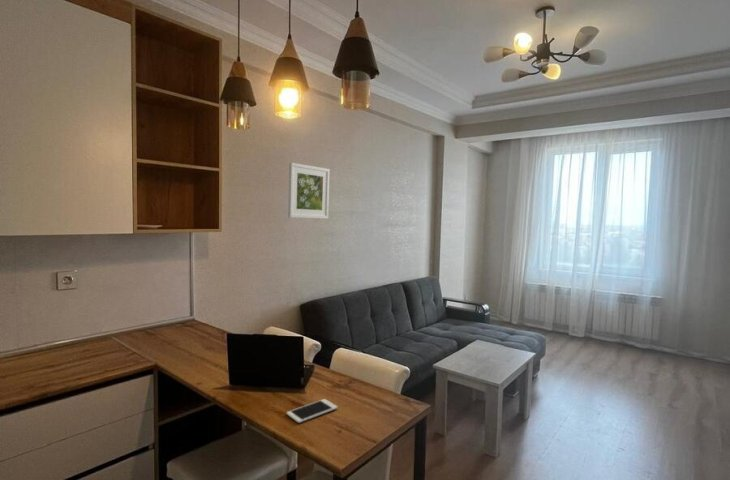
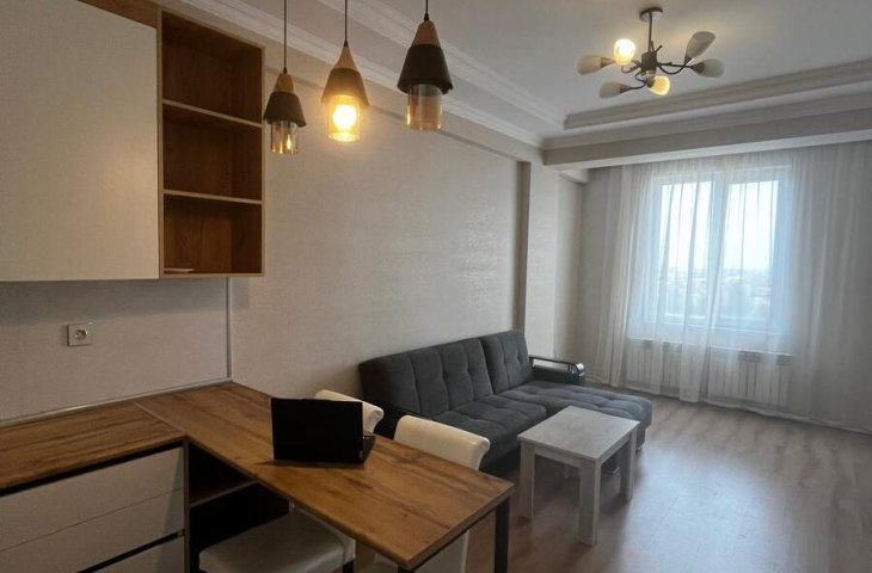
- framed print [287,162,331,220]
- cell phone [286,398,339,424]
